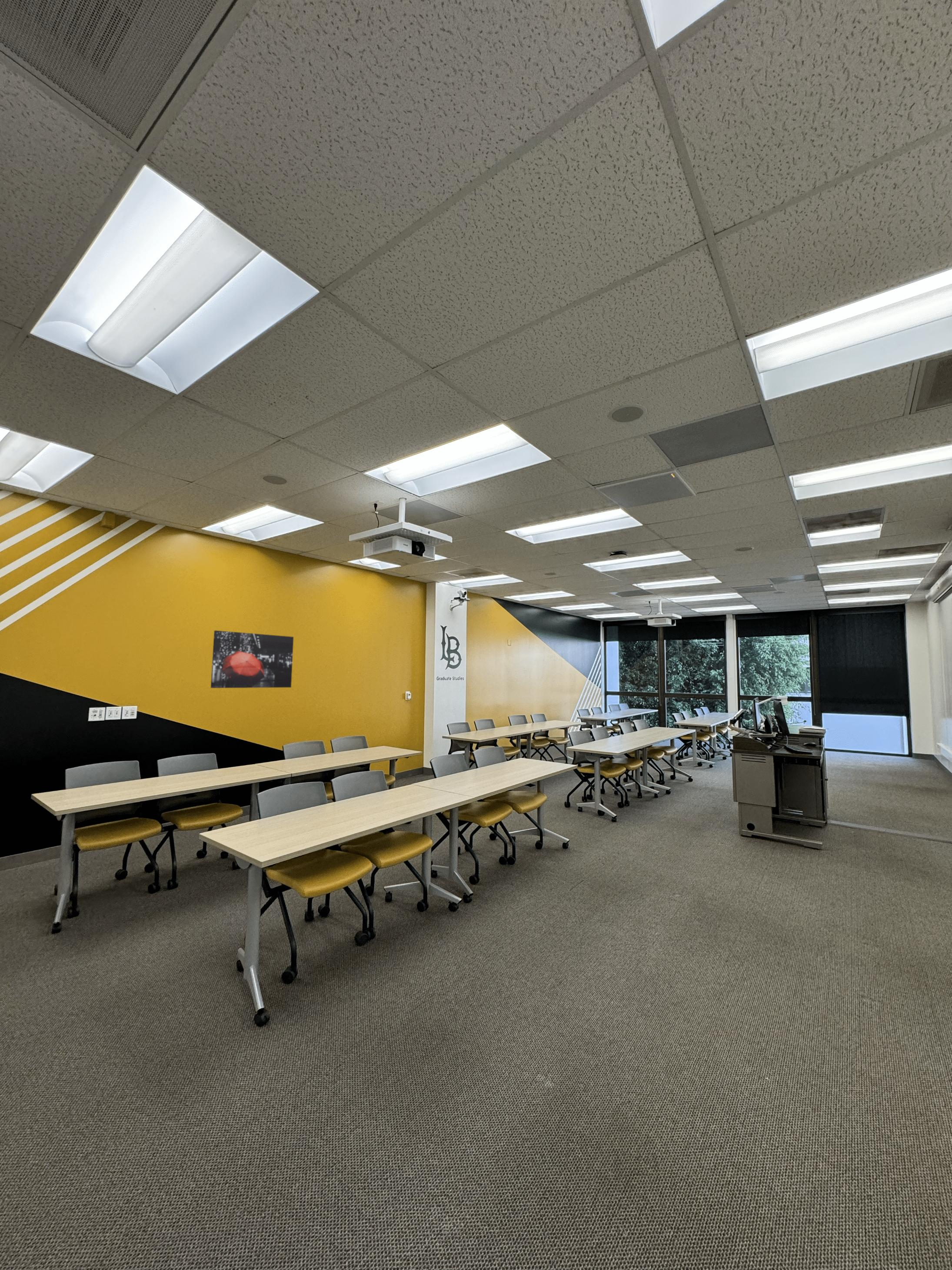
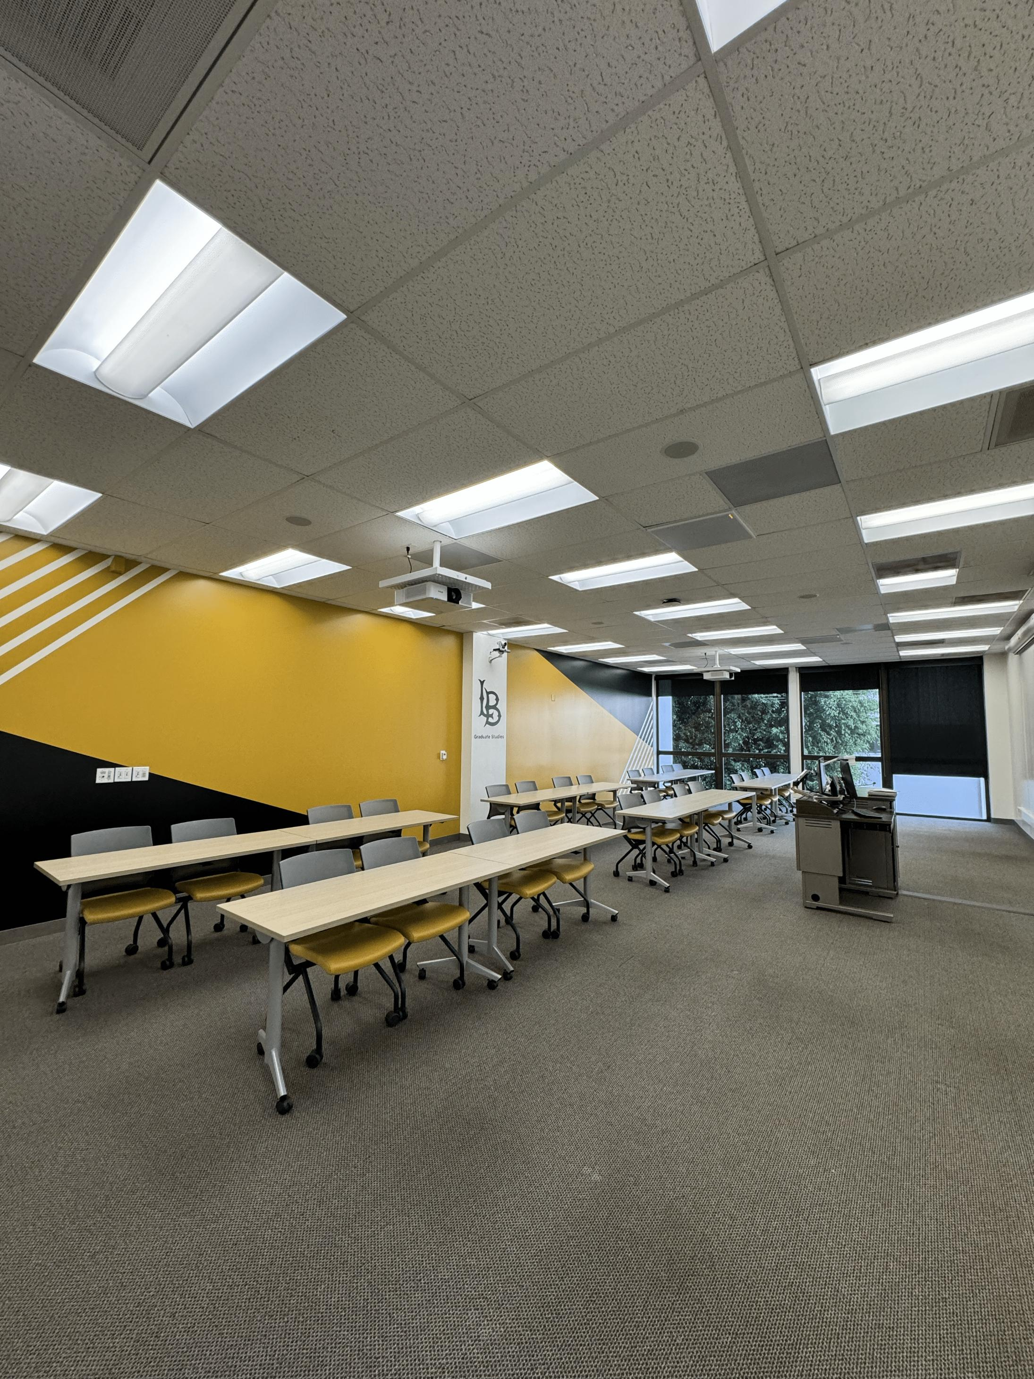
- wall art [210,630,294,688]
